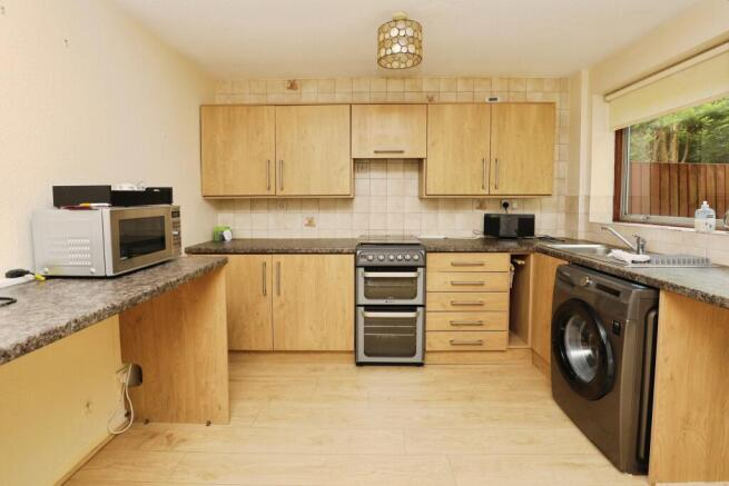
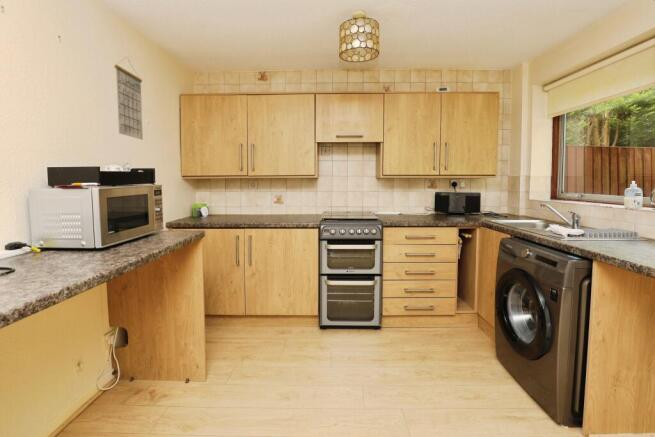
+ calendar [113,56,144,141]
